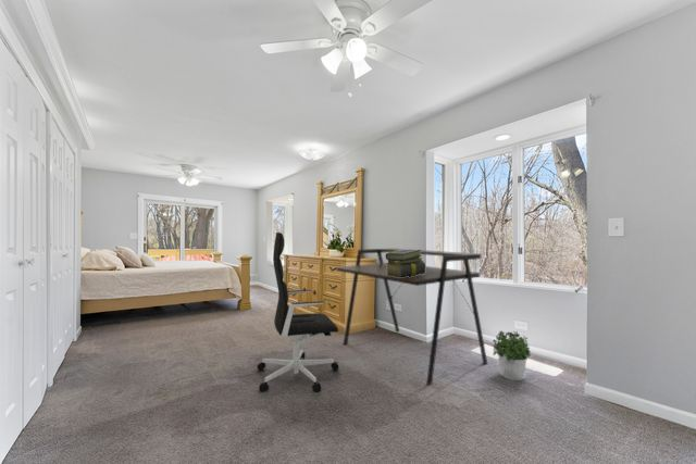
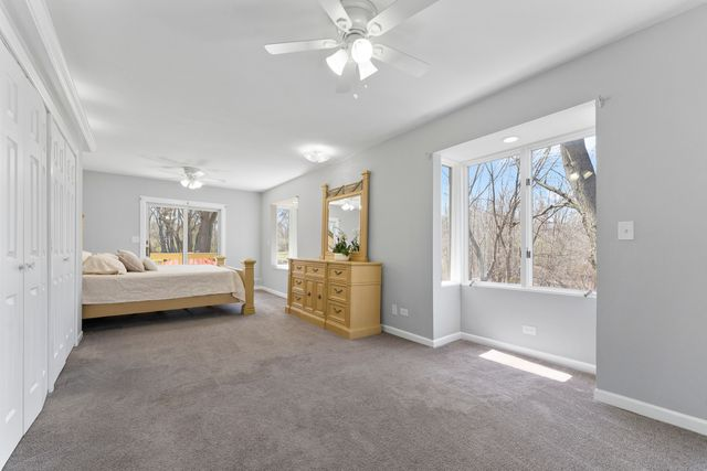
- desk [333,248,488,387]
- office chair [257,231,340,393]
- stack of books [385,249,426,277]
- potted plant [492,330,532,381]
